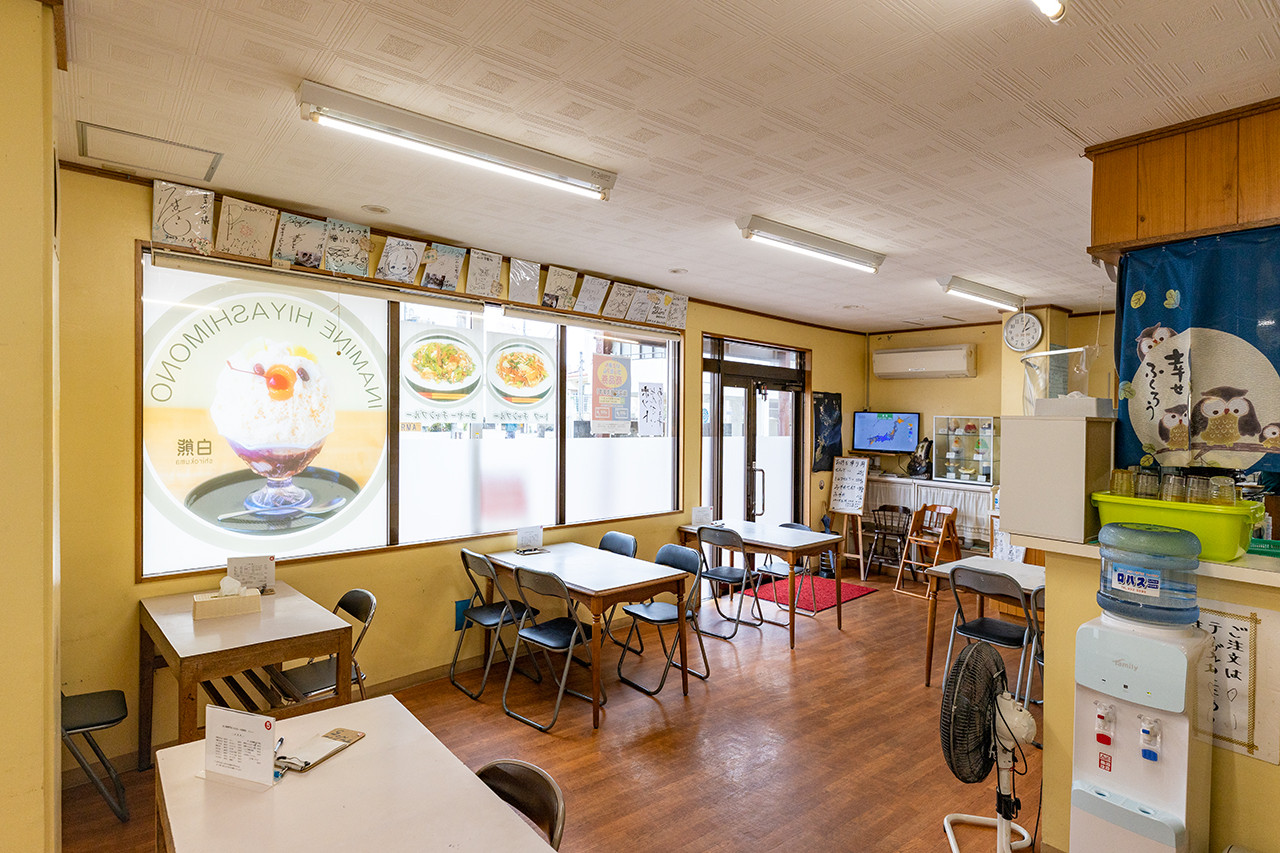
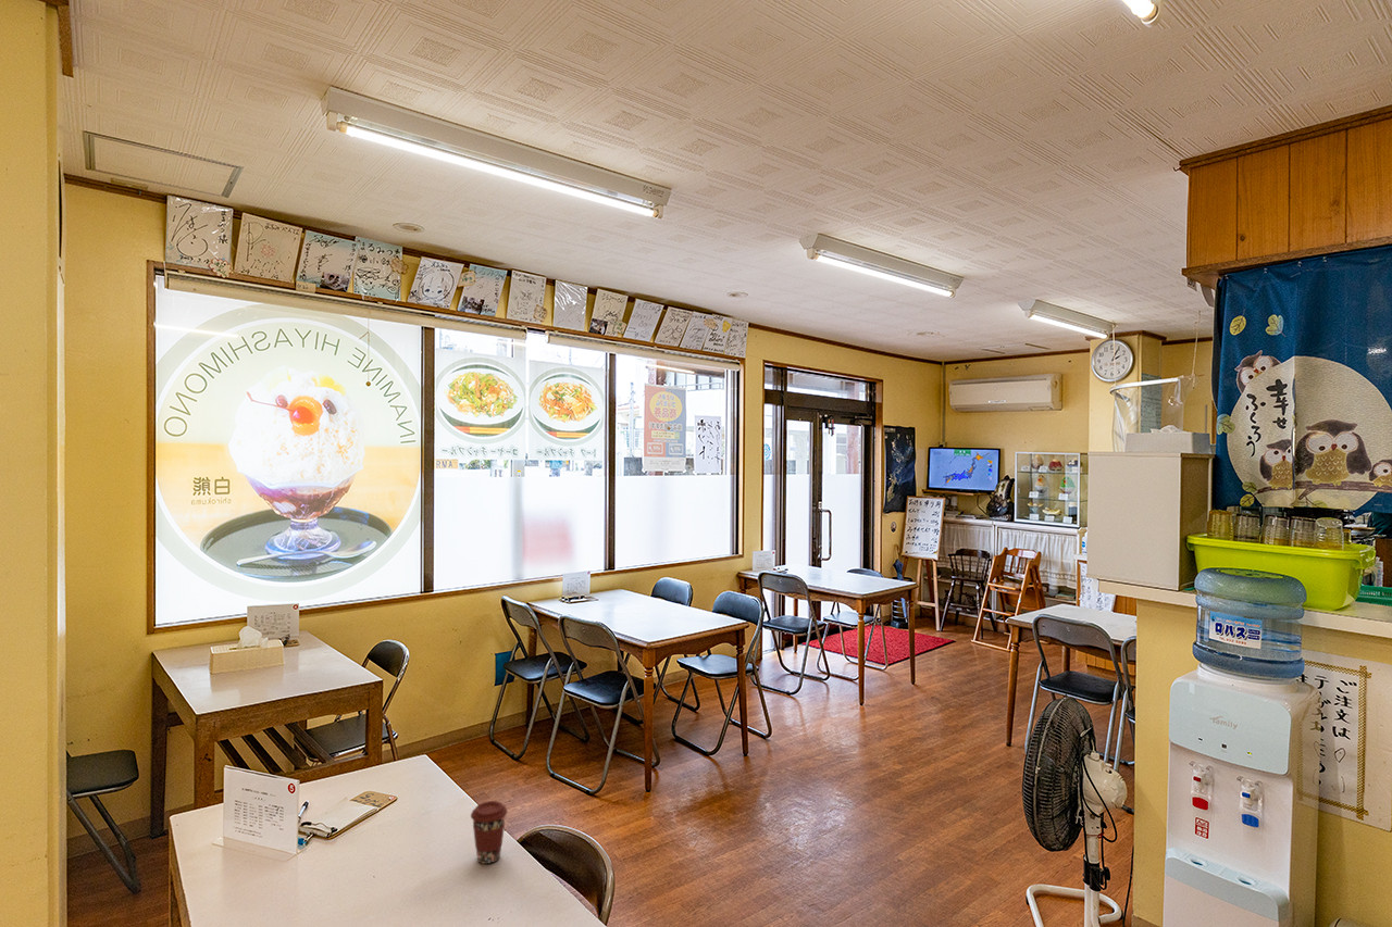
+ coffee cup [470,800,509,865]
